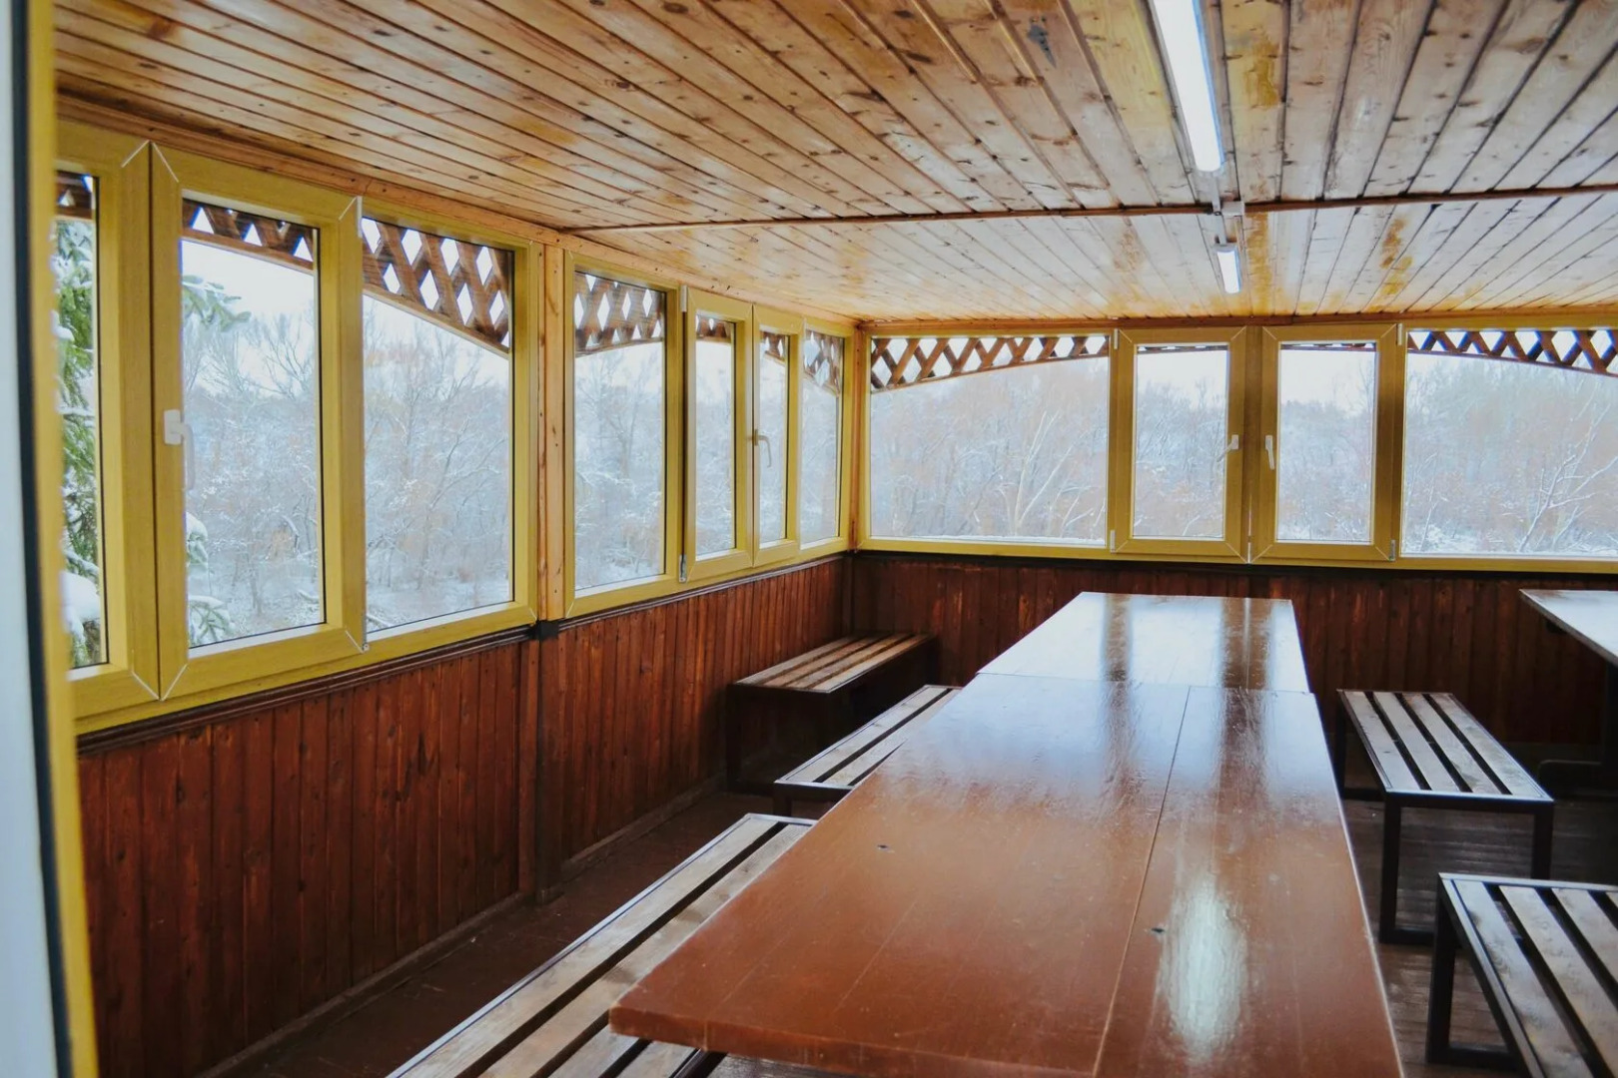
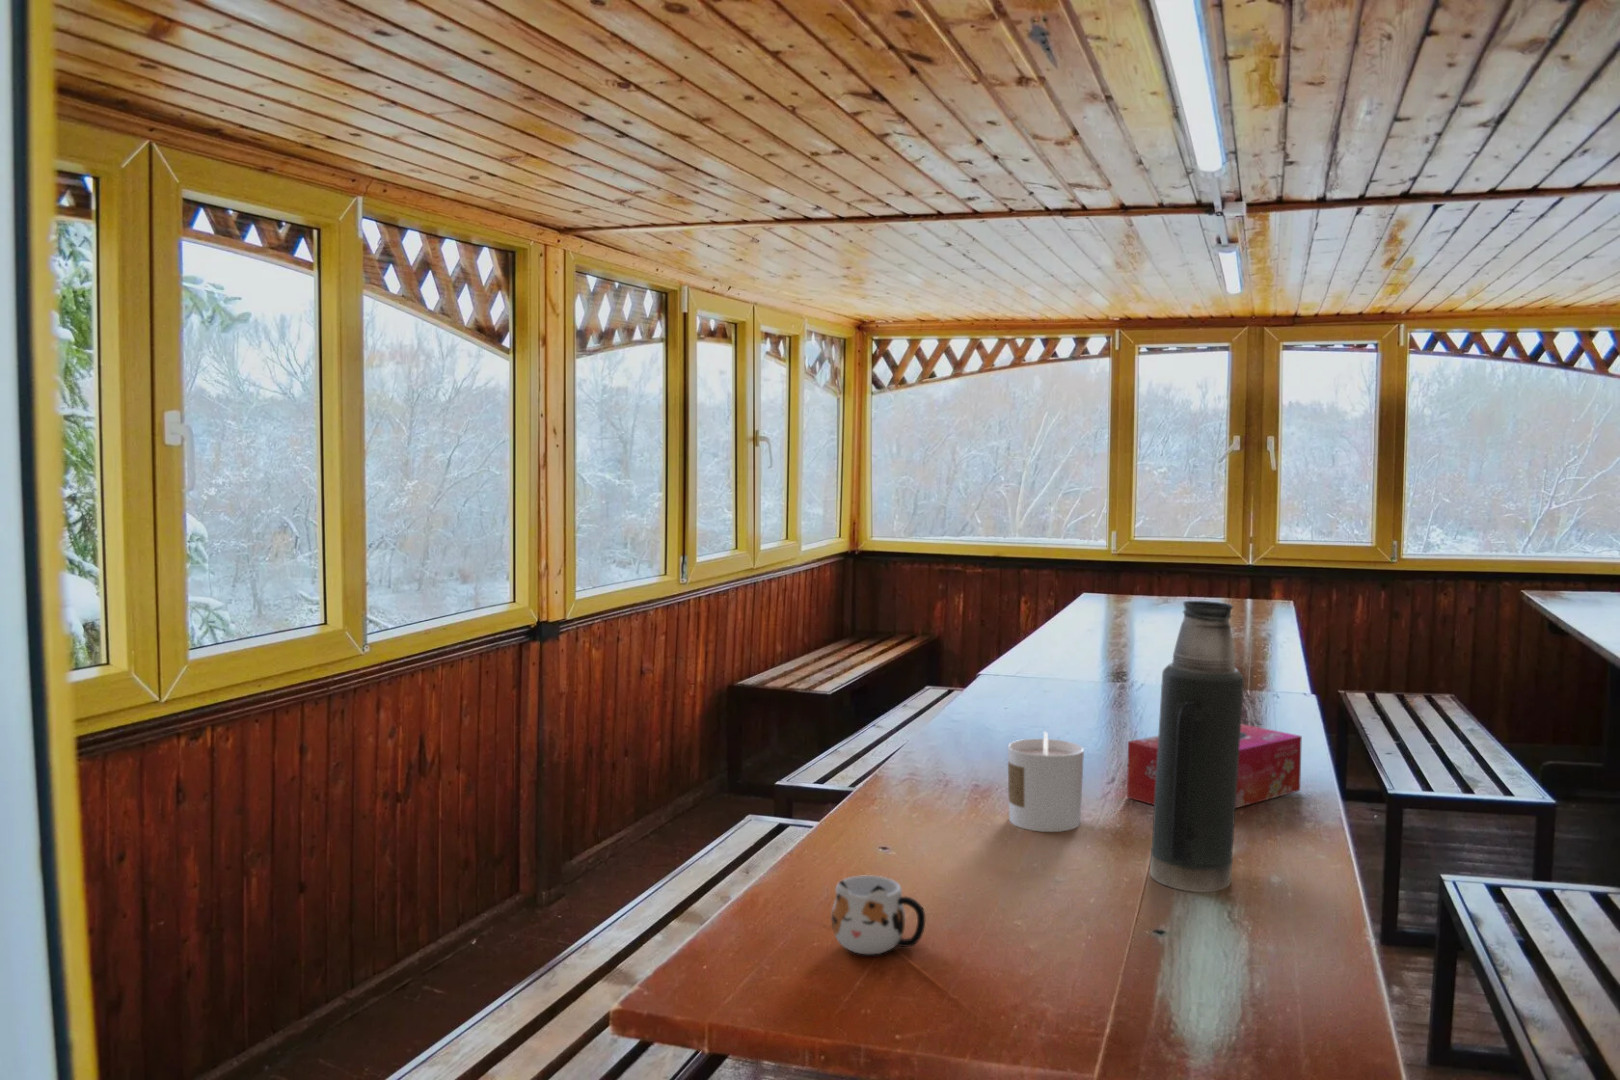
+ mug [830,874,926,955]
+ candle [1006,730,1085,833]
+ thermos [1149,600,1245,893]
+ tissue box [1126,723,1303,809]
